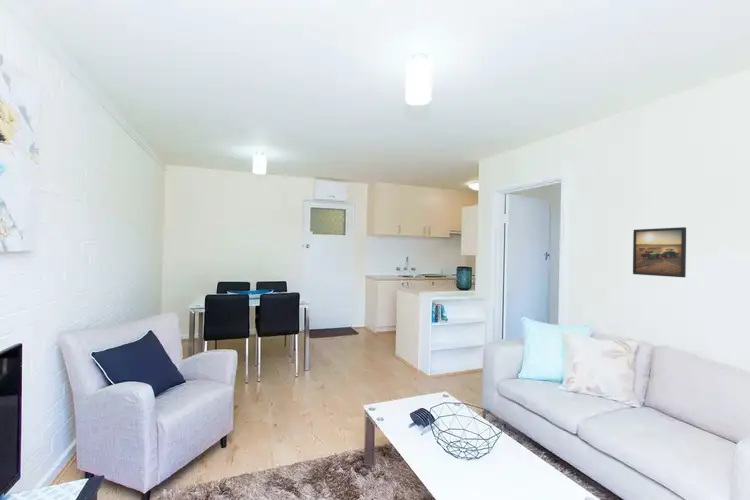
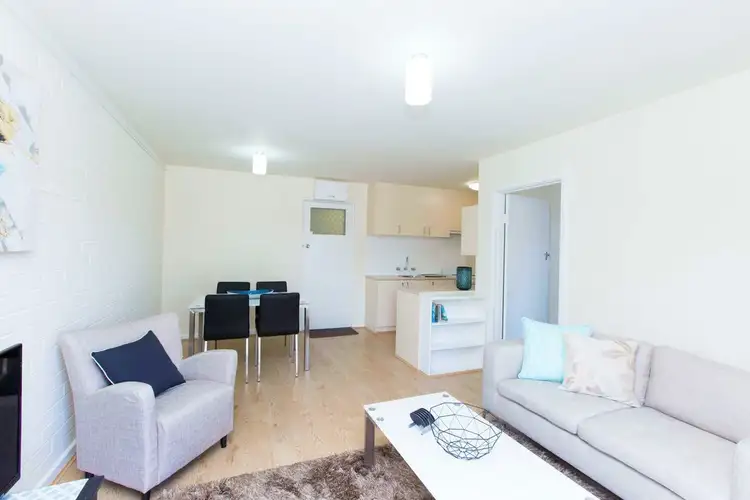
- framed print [632,226,687,278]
